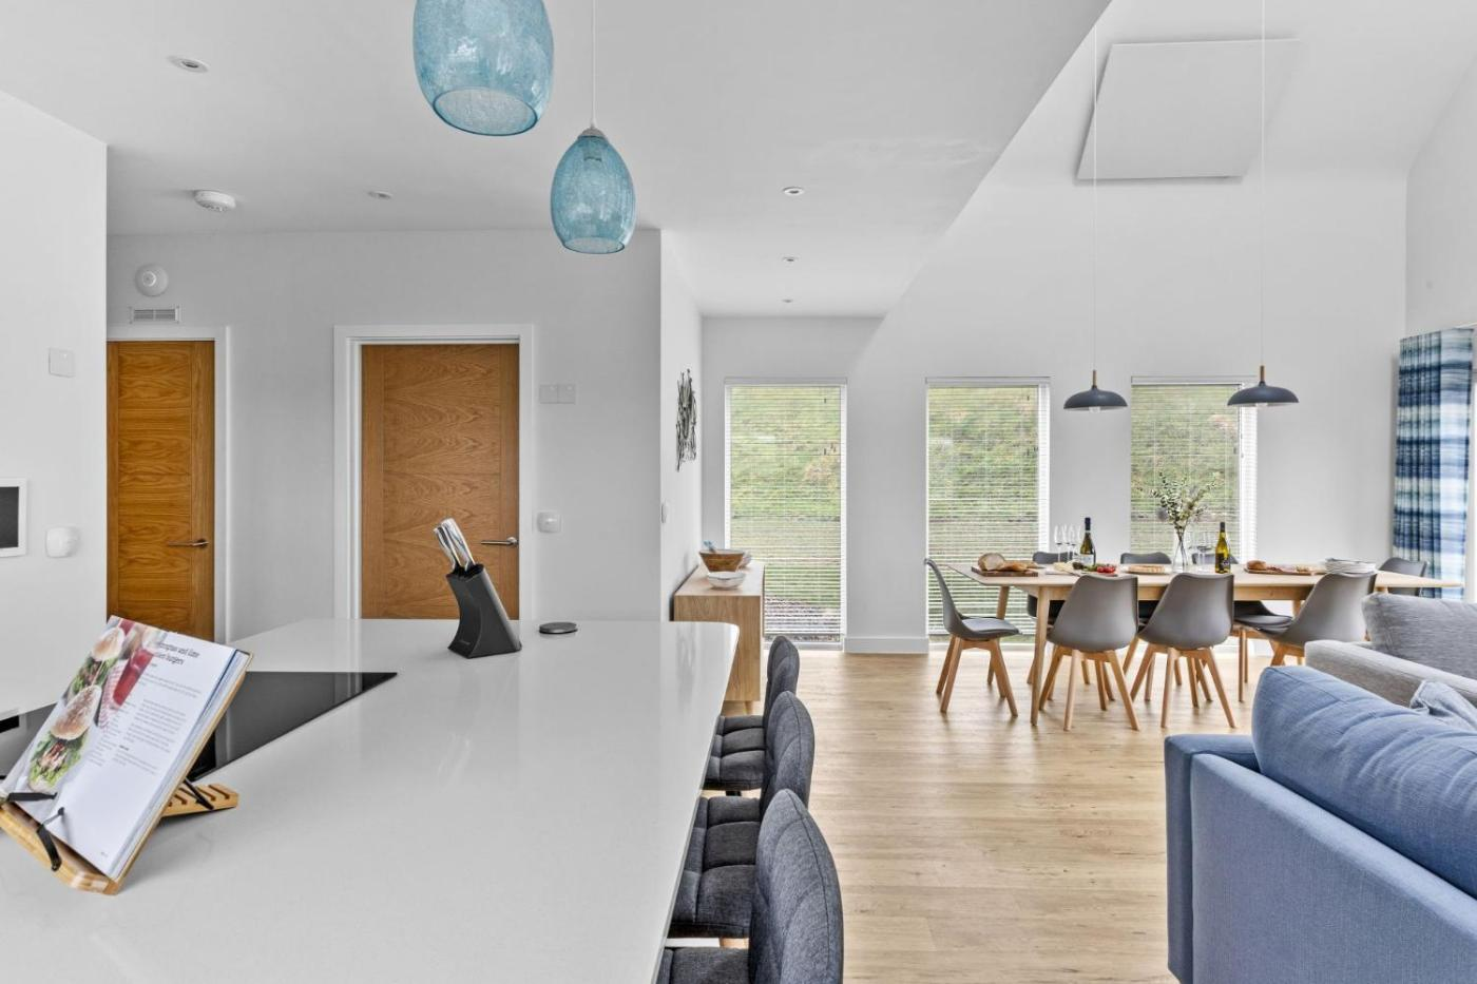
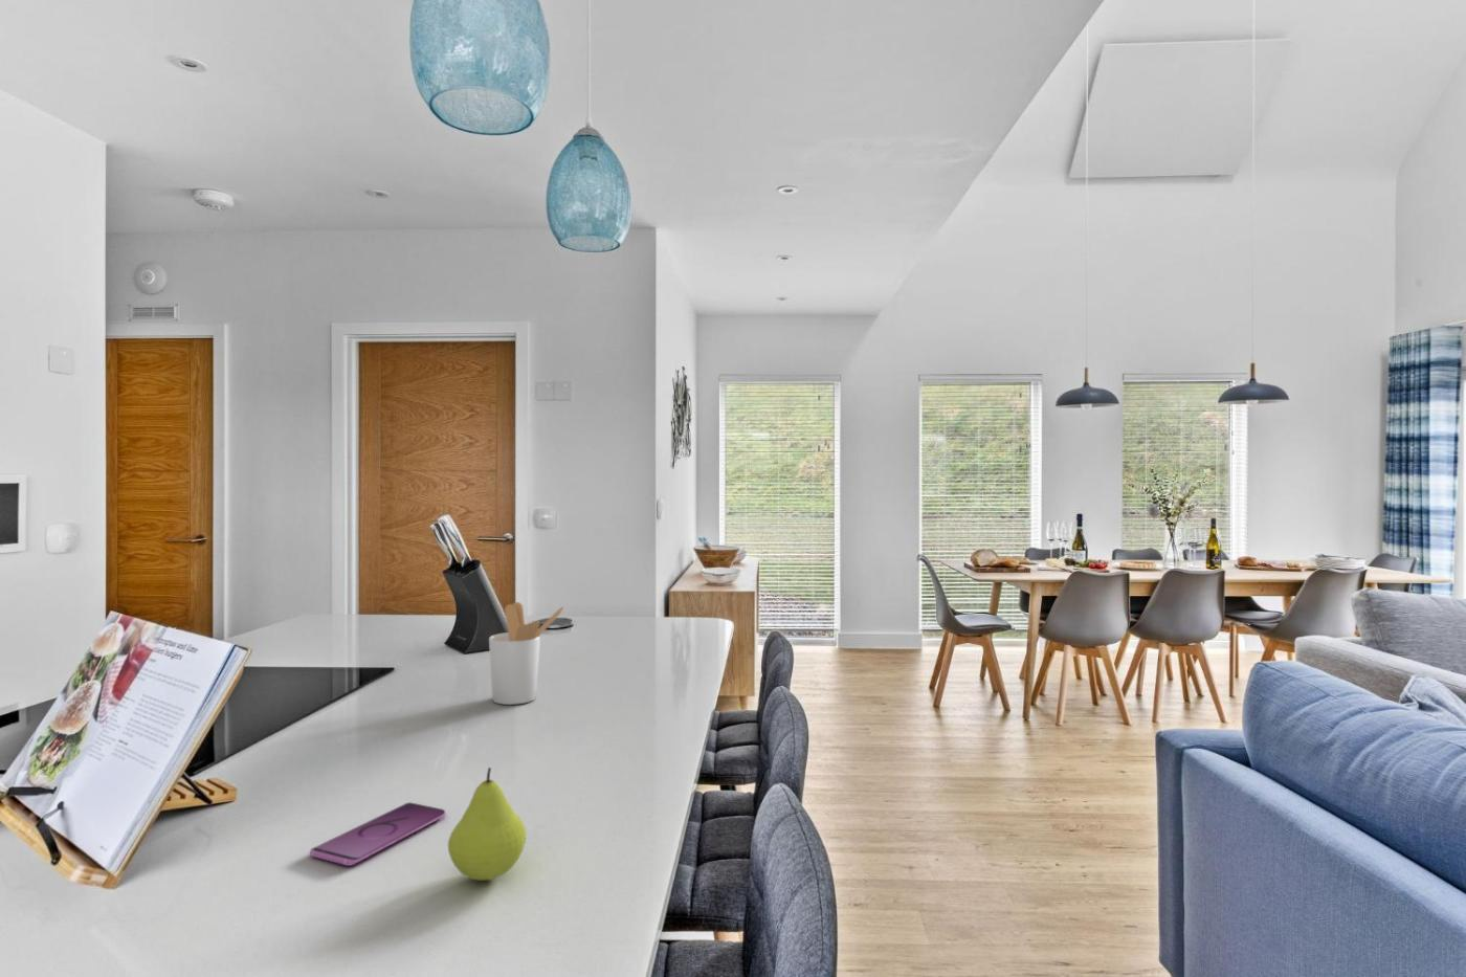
+ smartphone [308,801,447,867]
+ utensil holder [488,601,565,705]
+ fruit [447,767,526,881]
